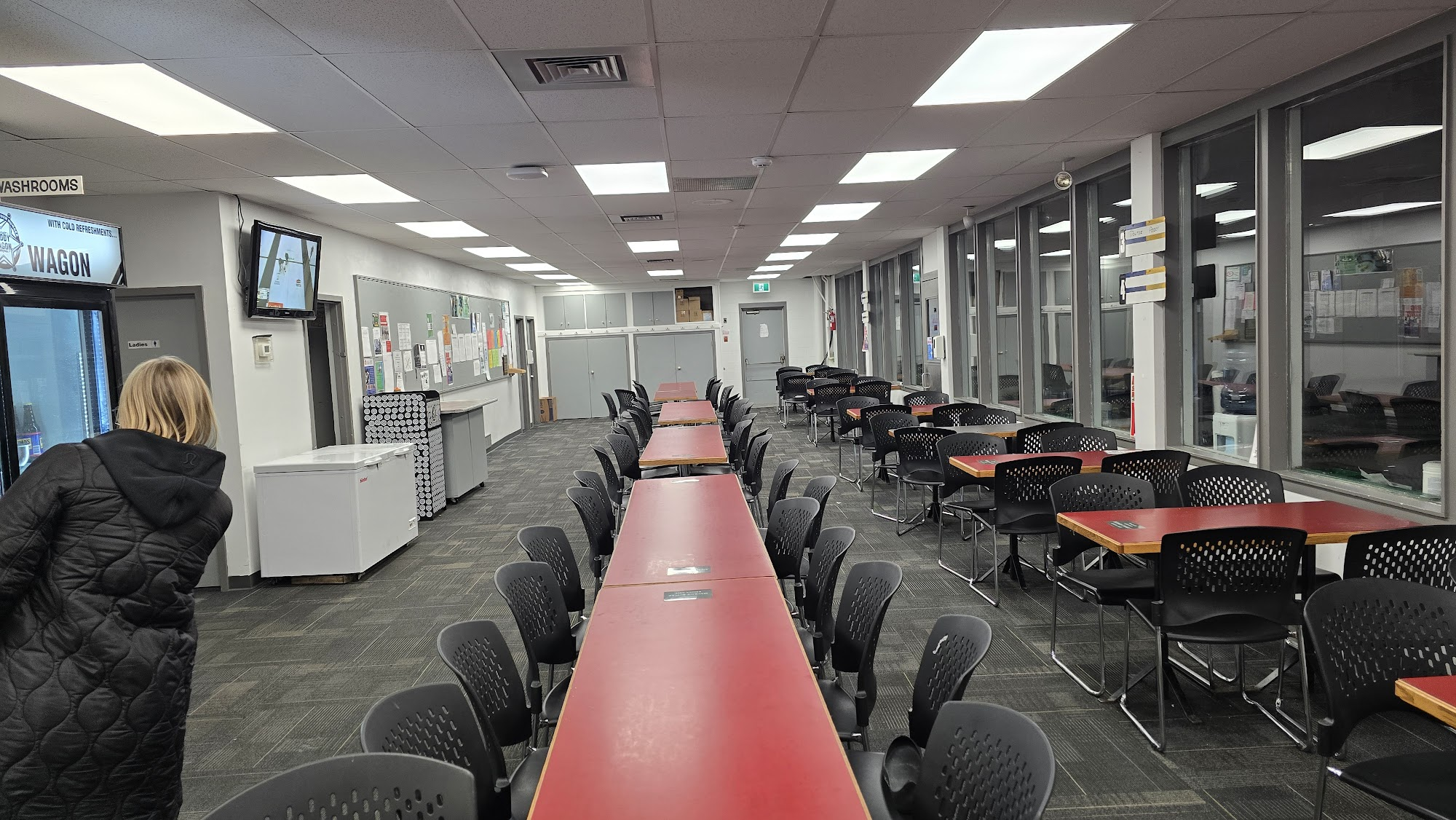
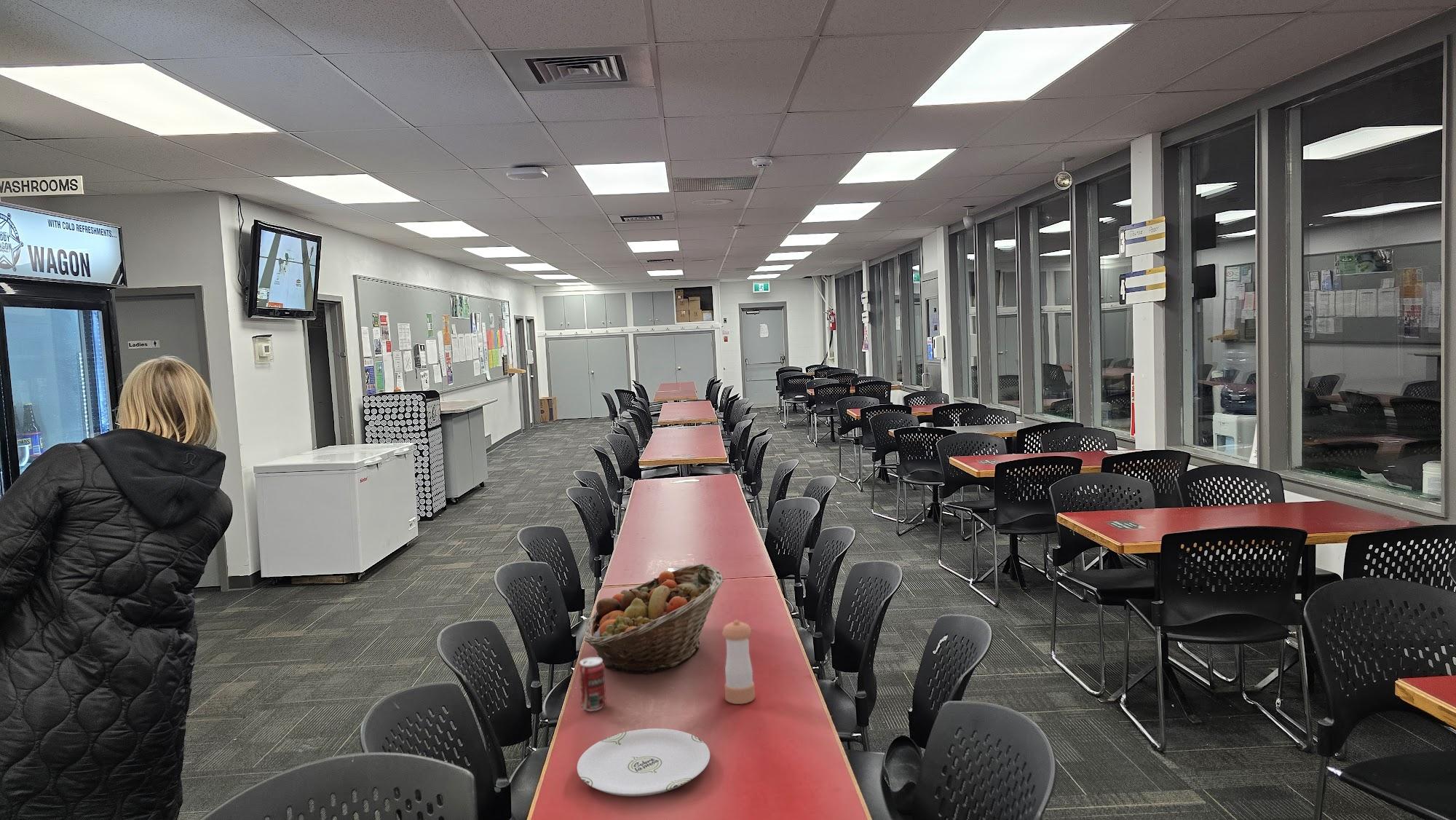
+ fruit basket [584,563,724,675]
+ pepper shaker [721,620,756,705]
+ plate [577,728,711,797]
+ beverage can [577,656,606,712]
